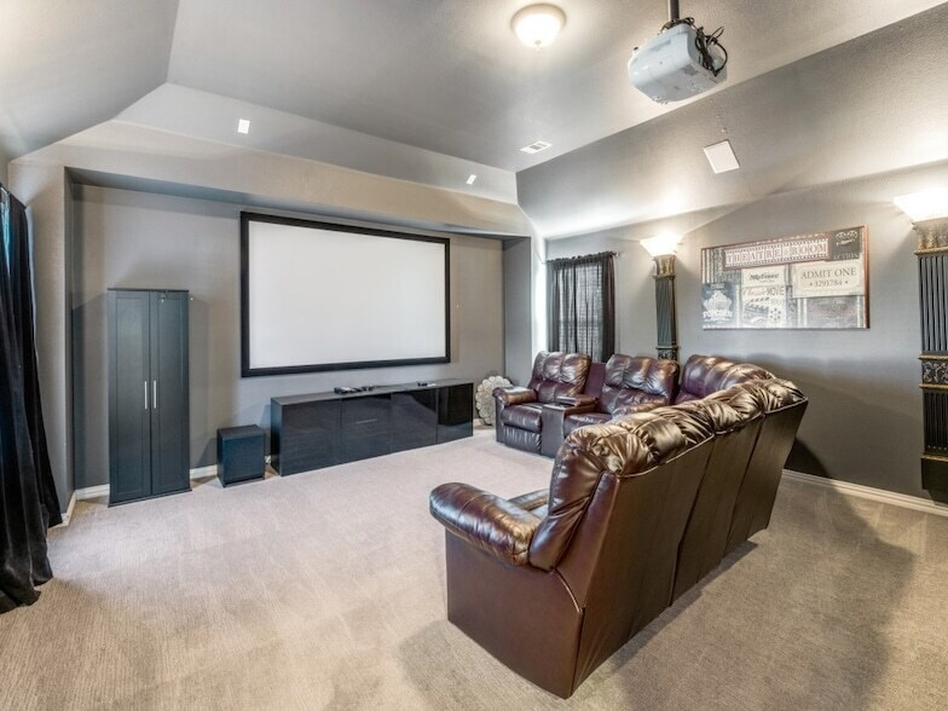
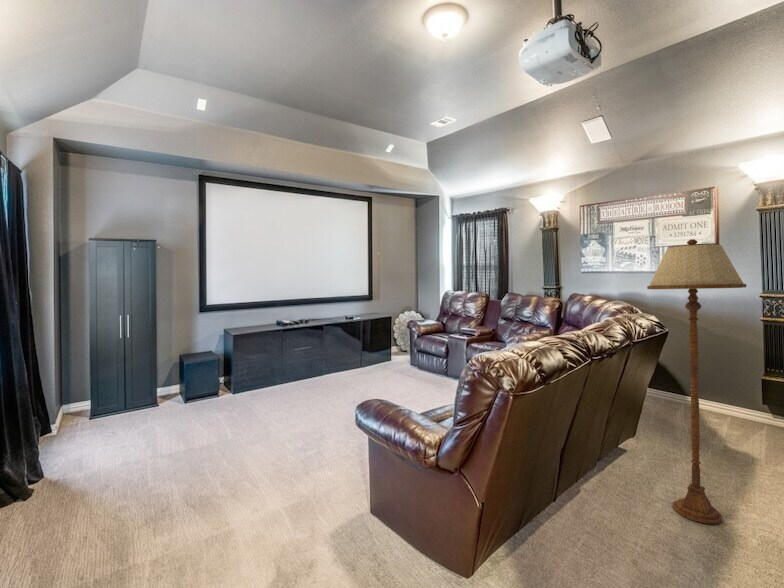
+ floor lamp [646,238,747,525]
